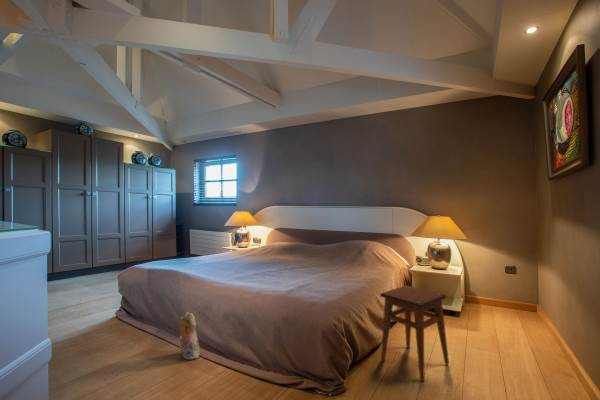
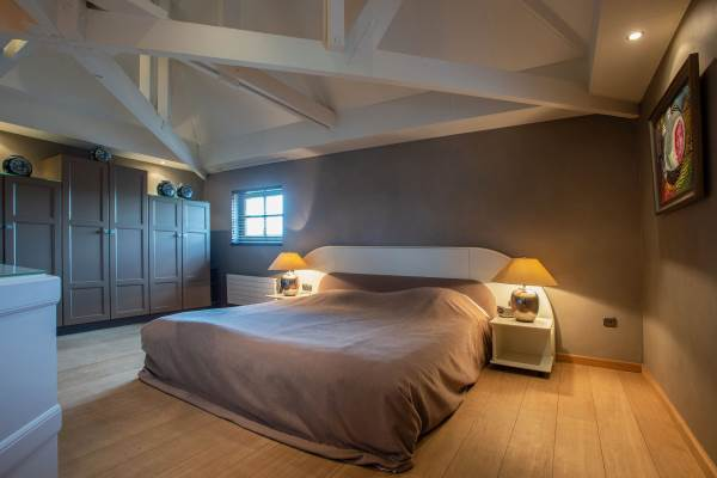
- stool [379,284,450,382]
- plush toy [178,311,201,361]
